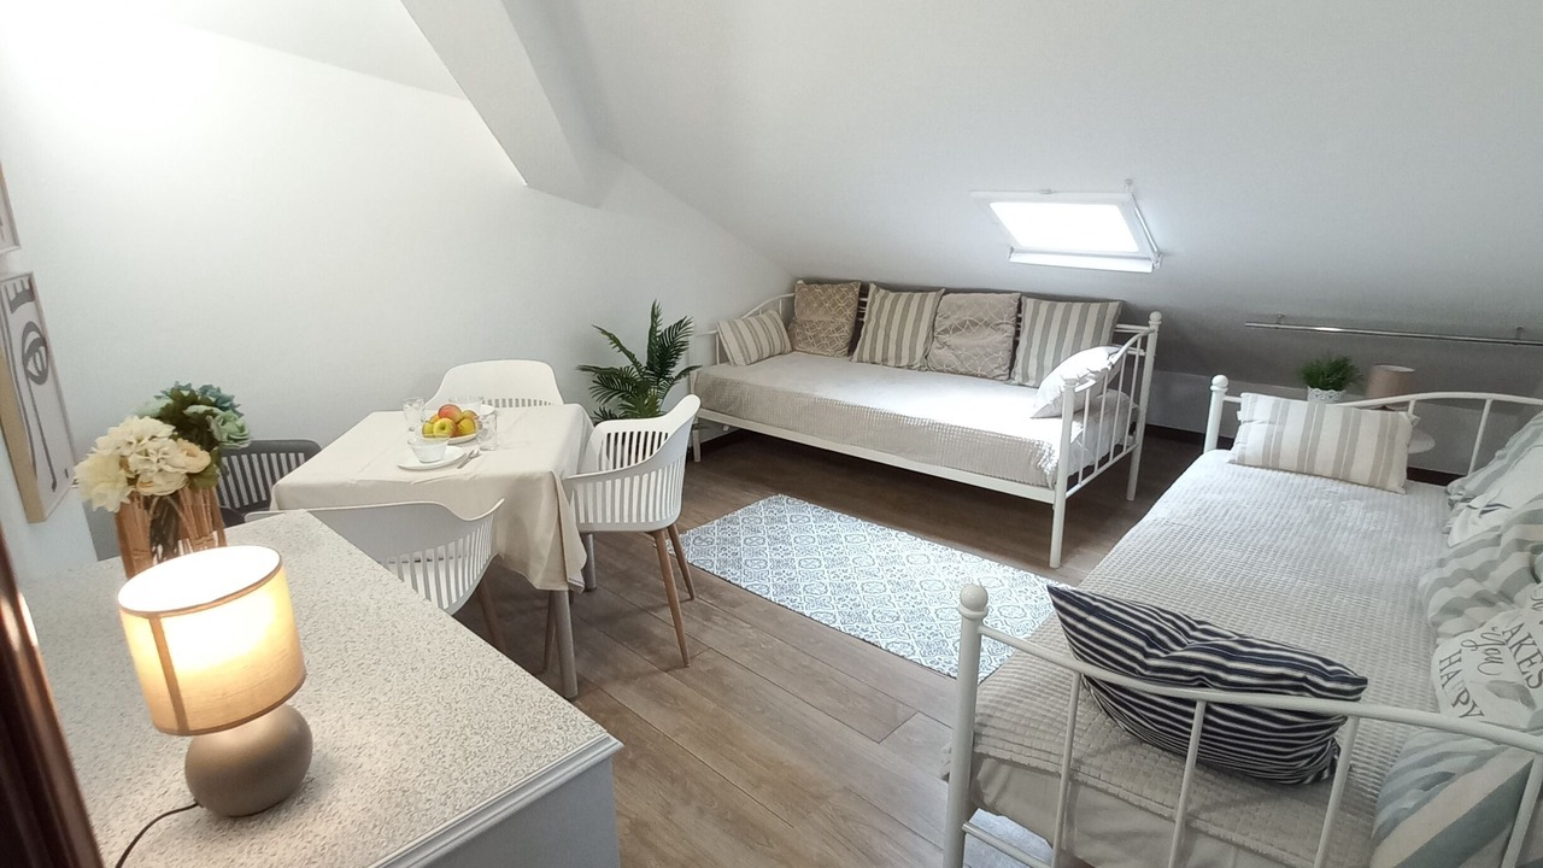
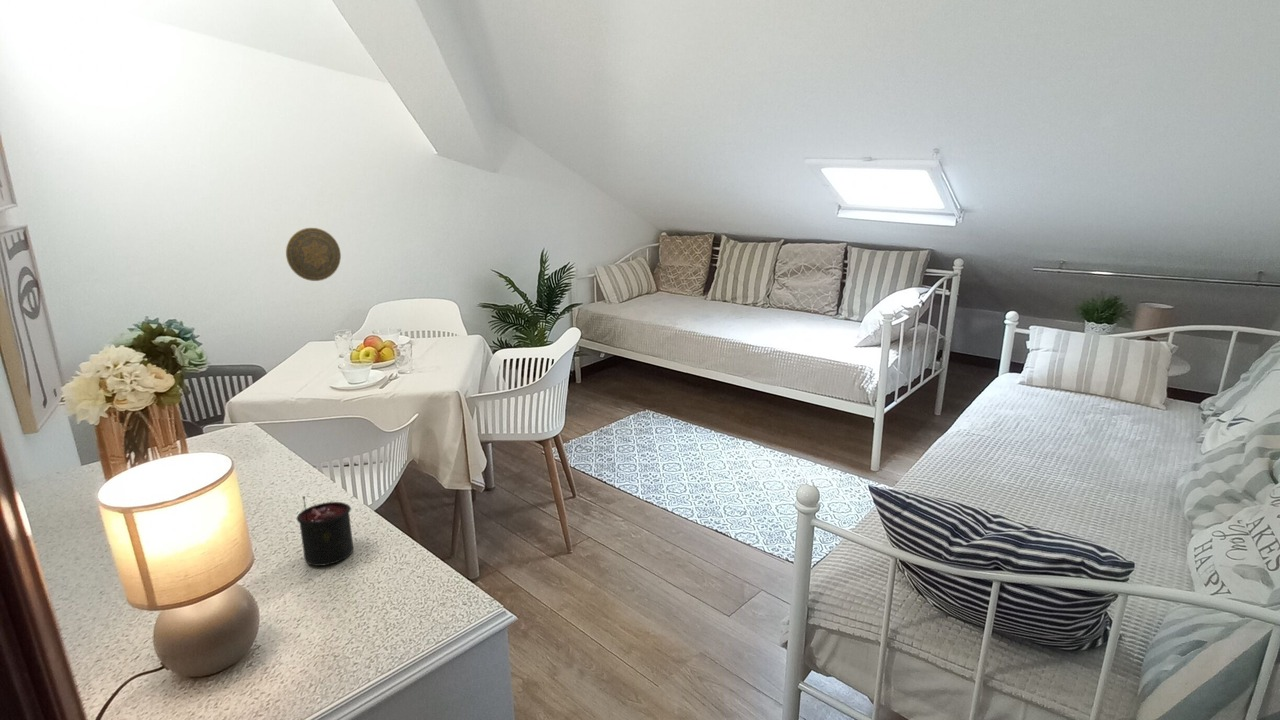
+ decorative plate [285,227,342,282]
+ candle [296,495,354,567]
